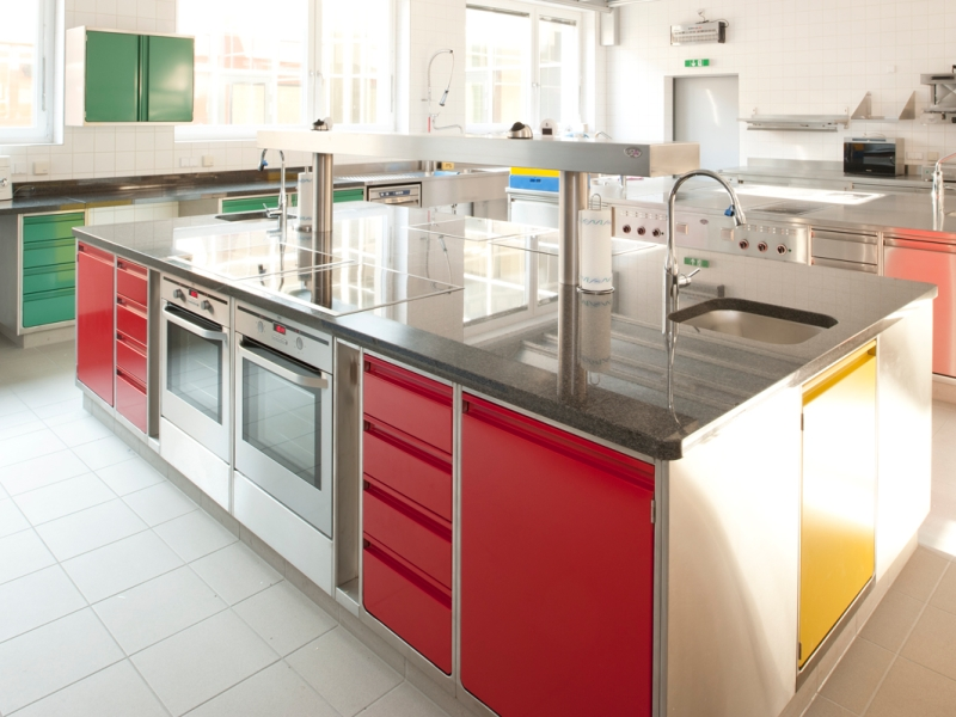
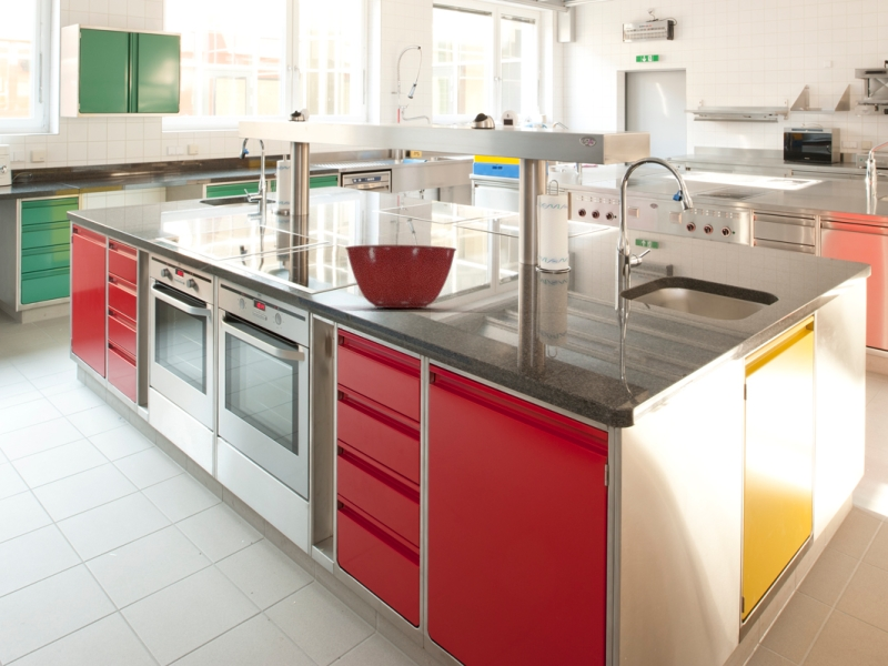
+ mixing bowl [344,244,457,309]
